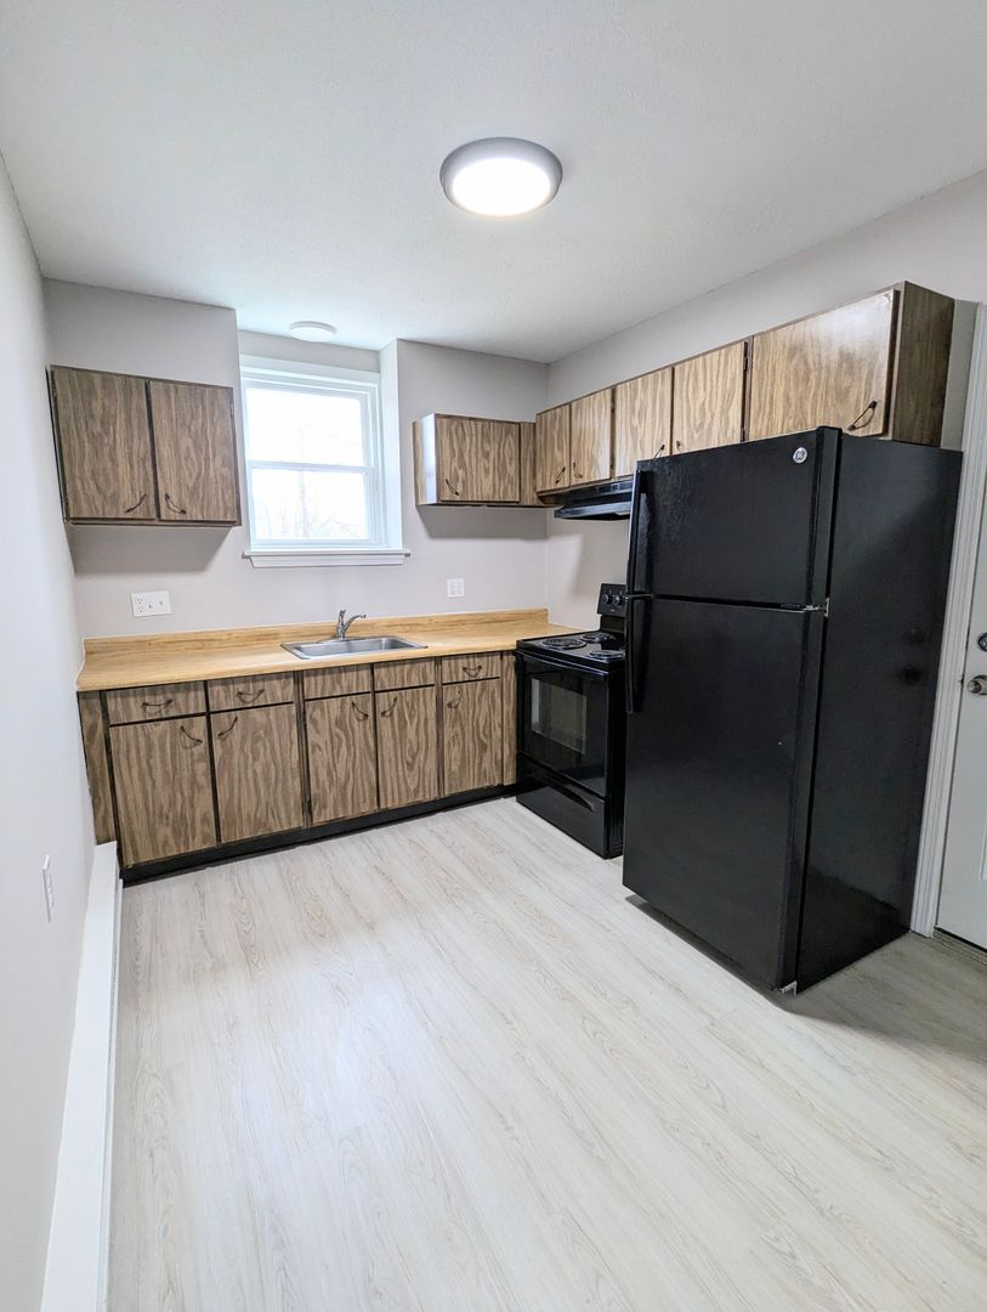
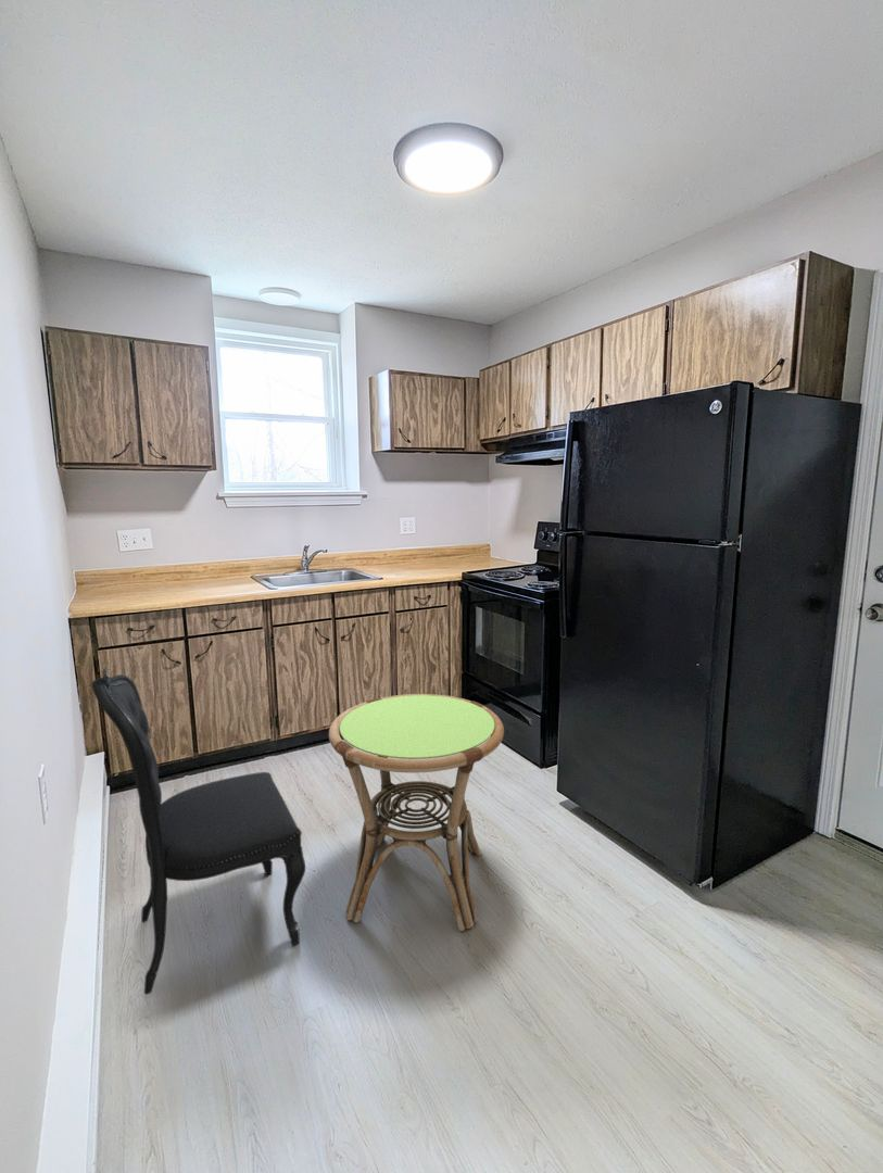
+ side table [328,693,505,932]
+ dining chair [90,667,306,996]
